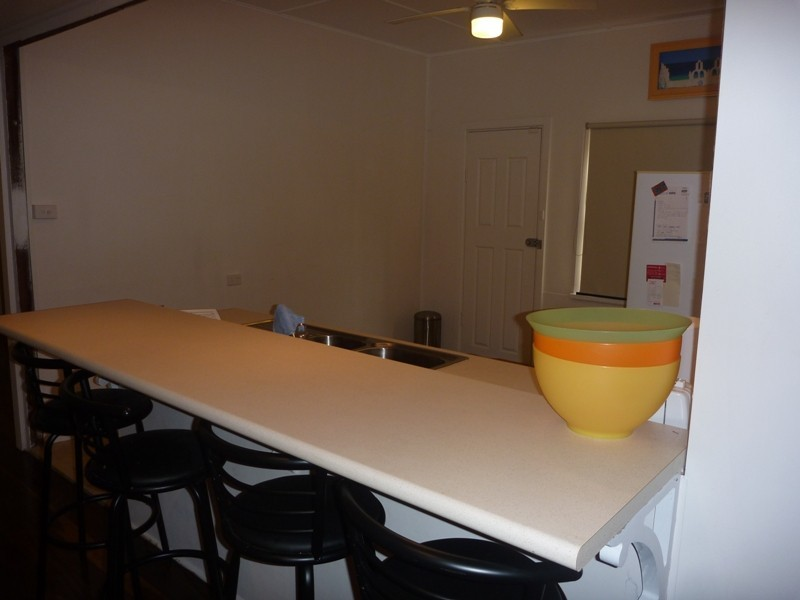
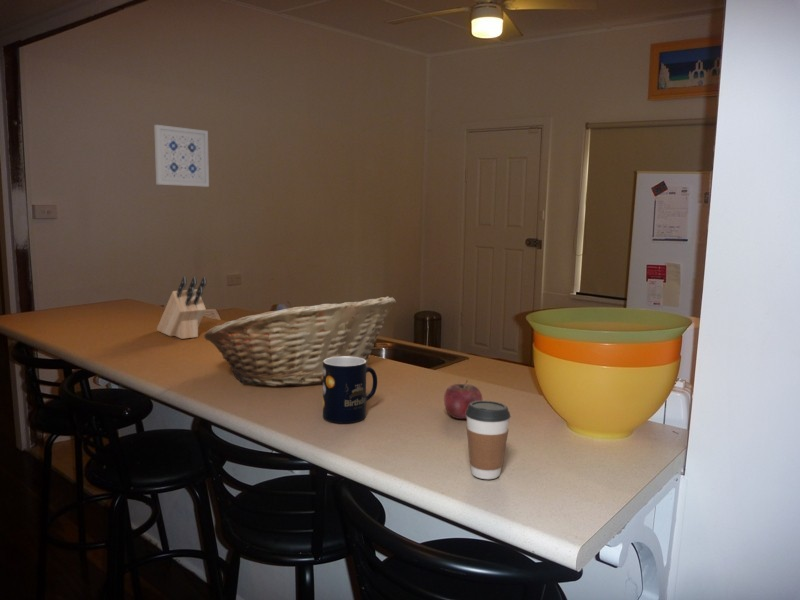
+ apple [443,379,483,420]
+ coffee cup [466,400,511,480]
+ knife block [156,276,207,340]
+ fruit basket [203,295,397,387]
+ mug [322,356,378,424]
+ wall art [153,124,210,188]
